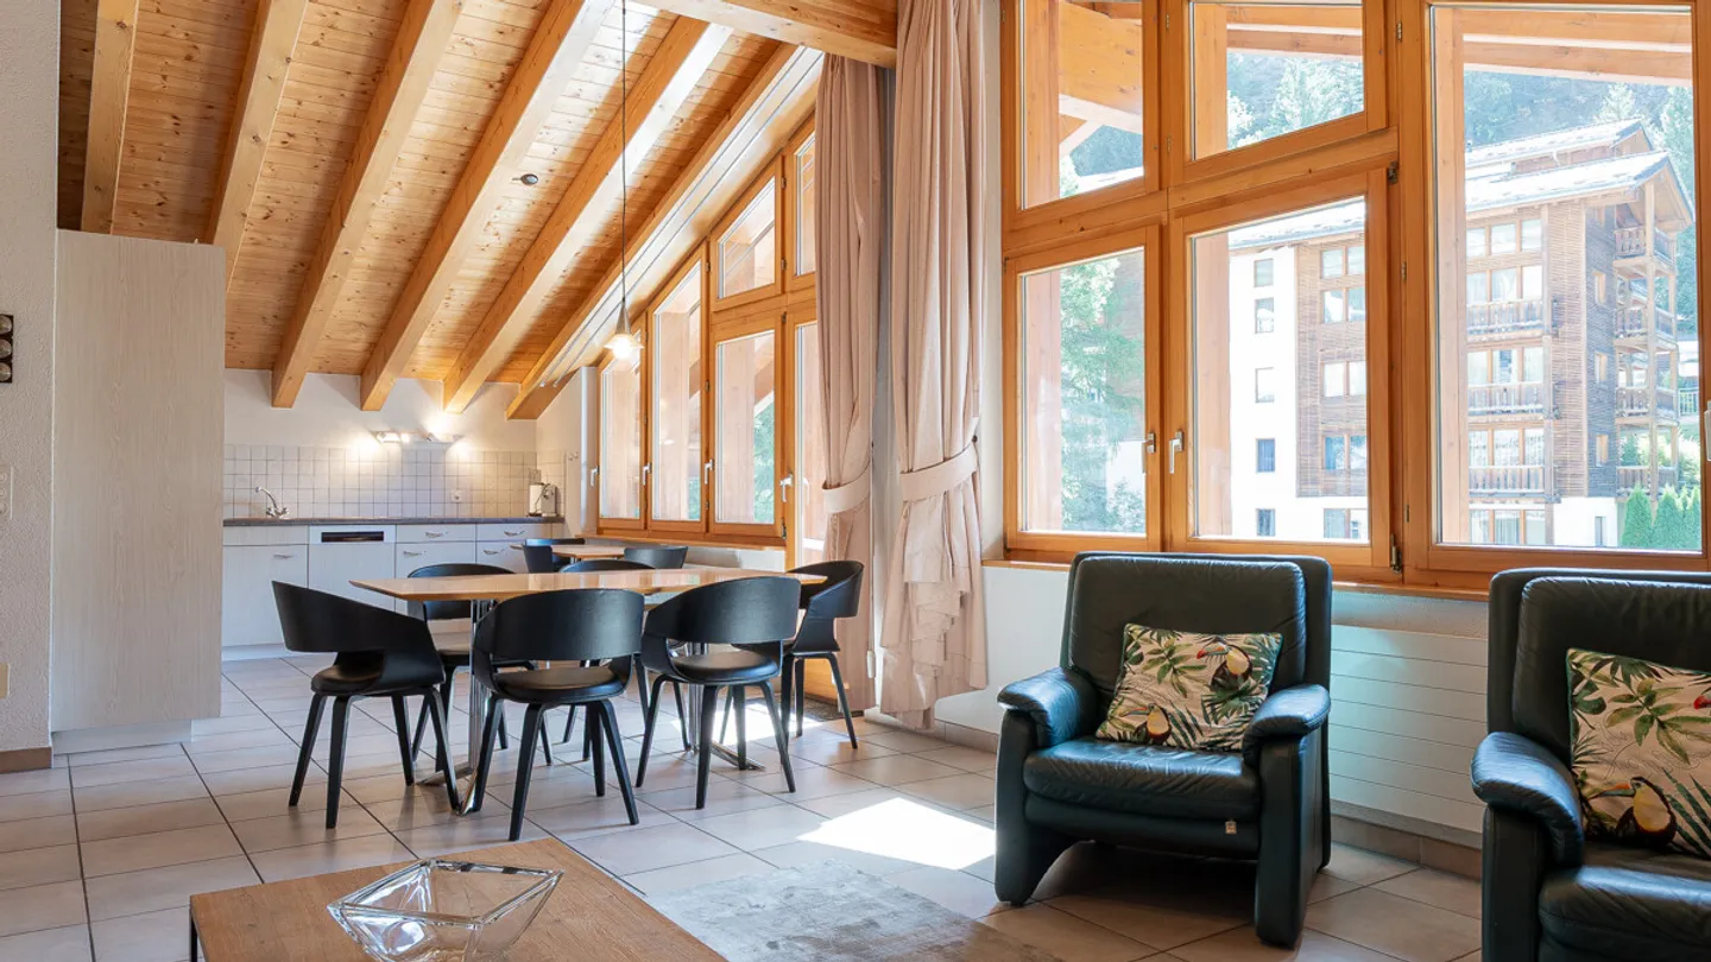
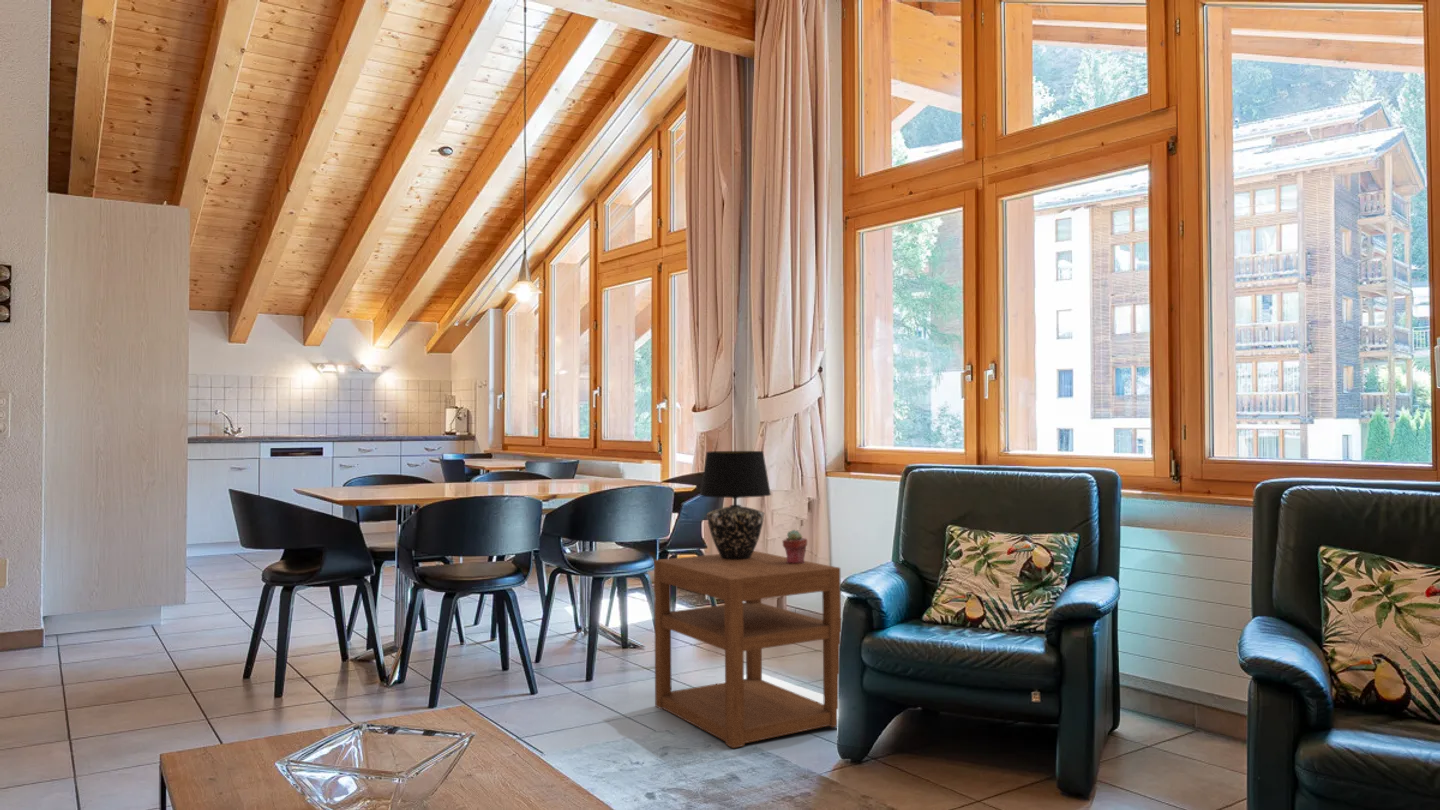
+ nightstand [653,550,842,749]
+ table lamp [699,450,772,560]
+ potted succulent [781,529,808,564]
